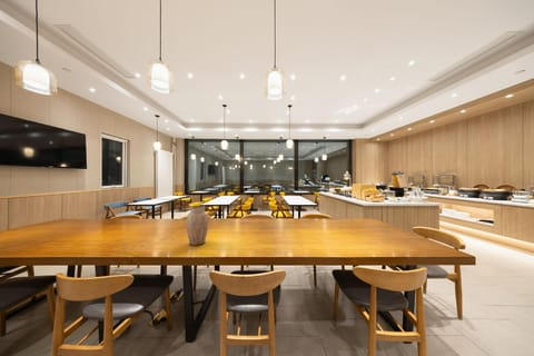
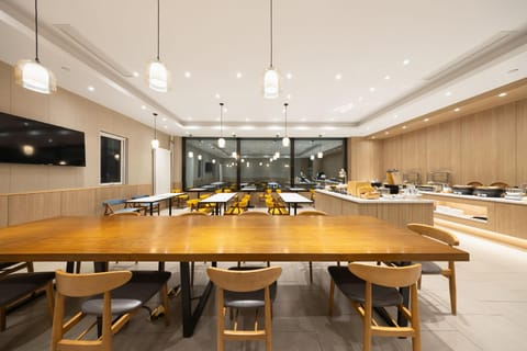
- vase [185,205,209,247]
